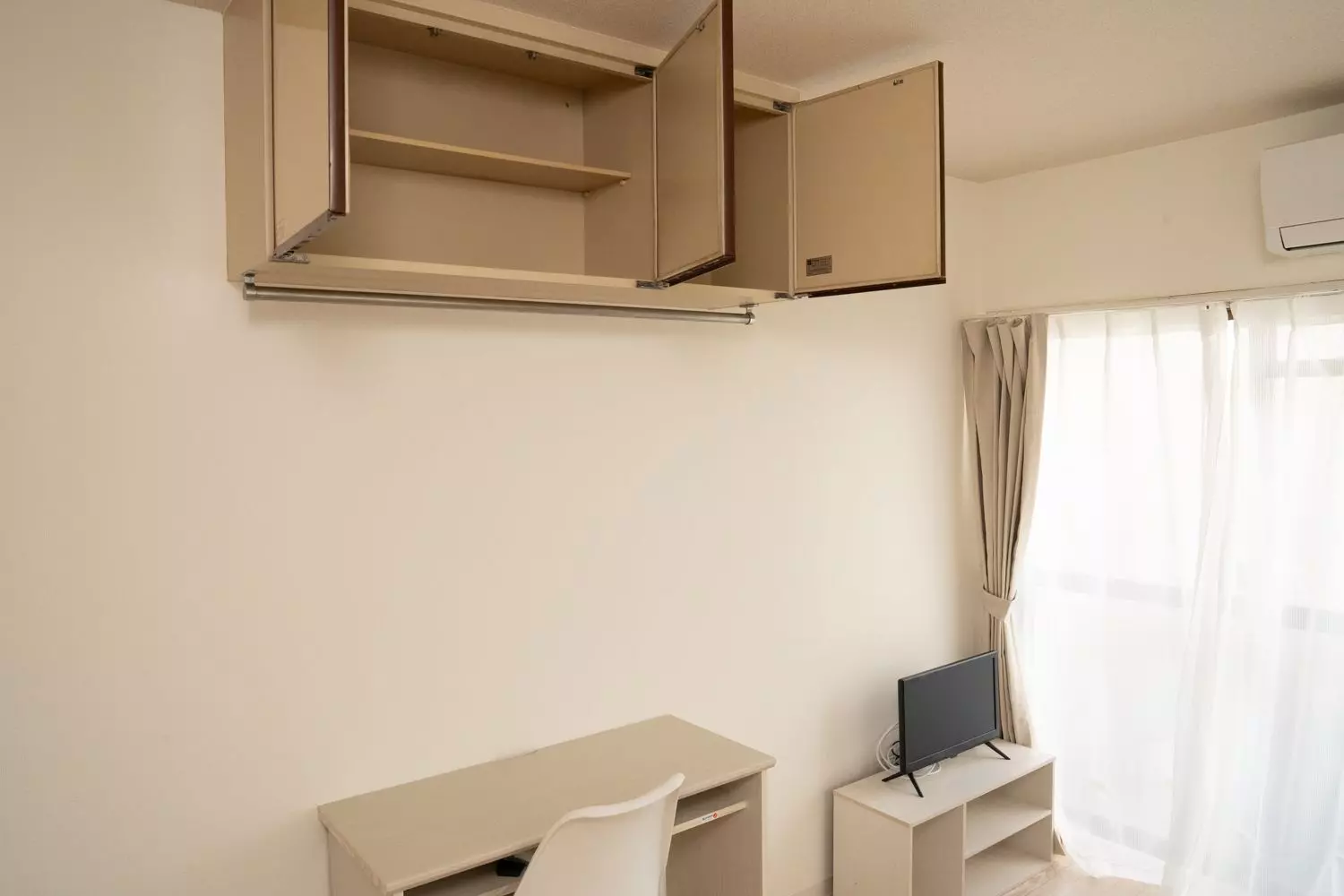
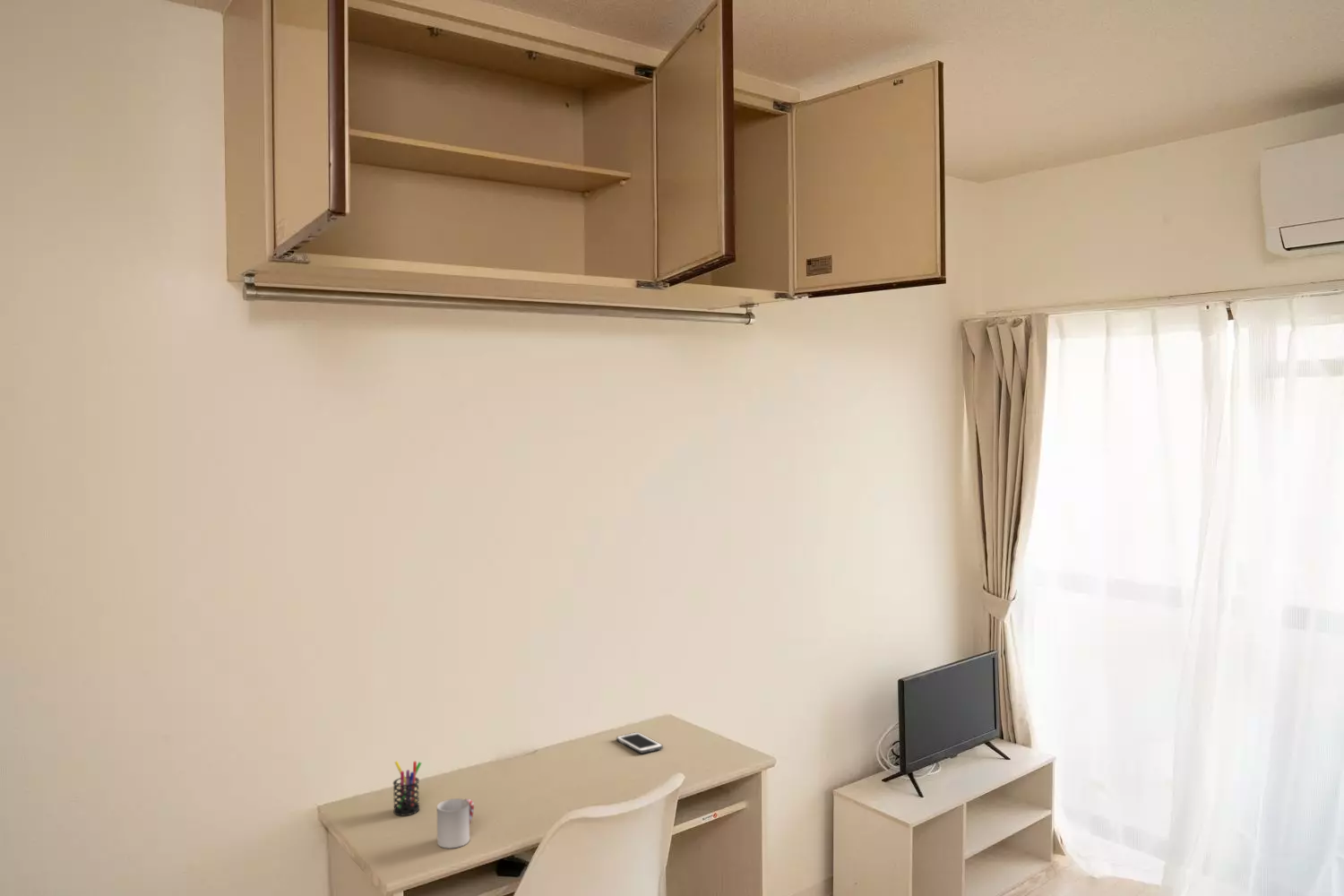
+ cup [436,797,475,849]
+ cell phone [616,731,664,754]
+ pen holder [392,760,422,816]
